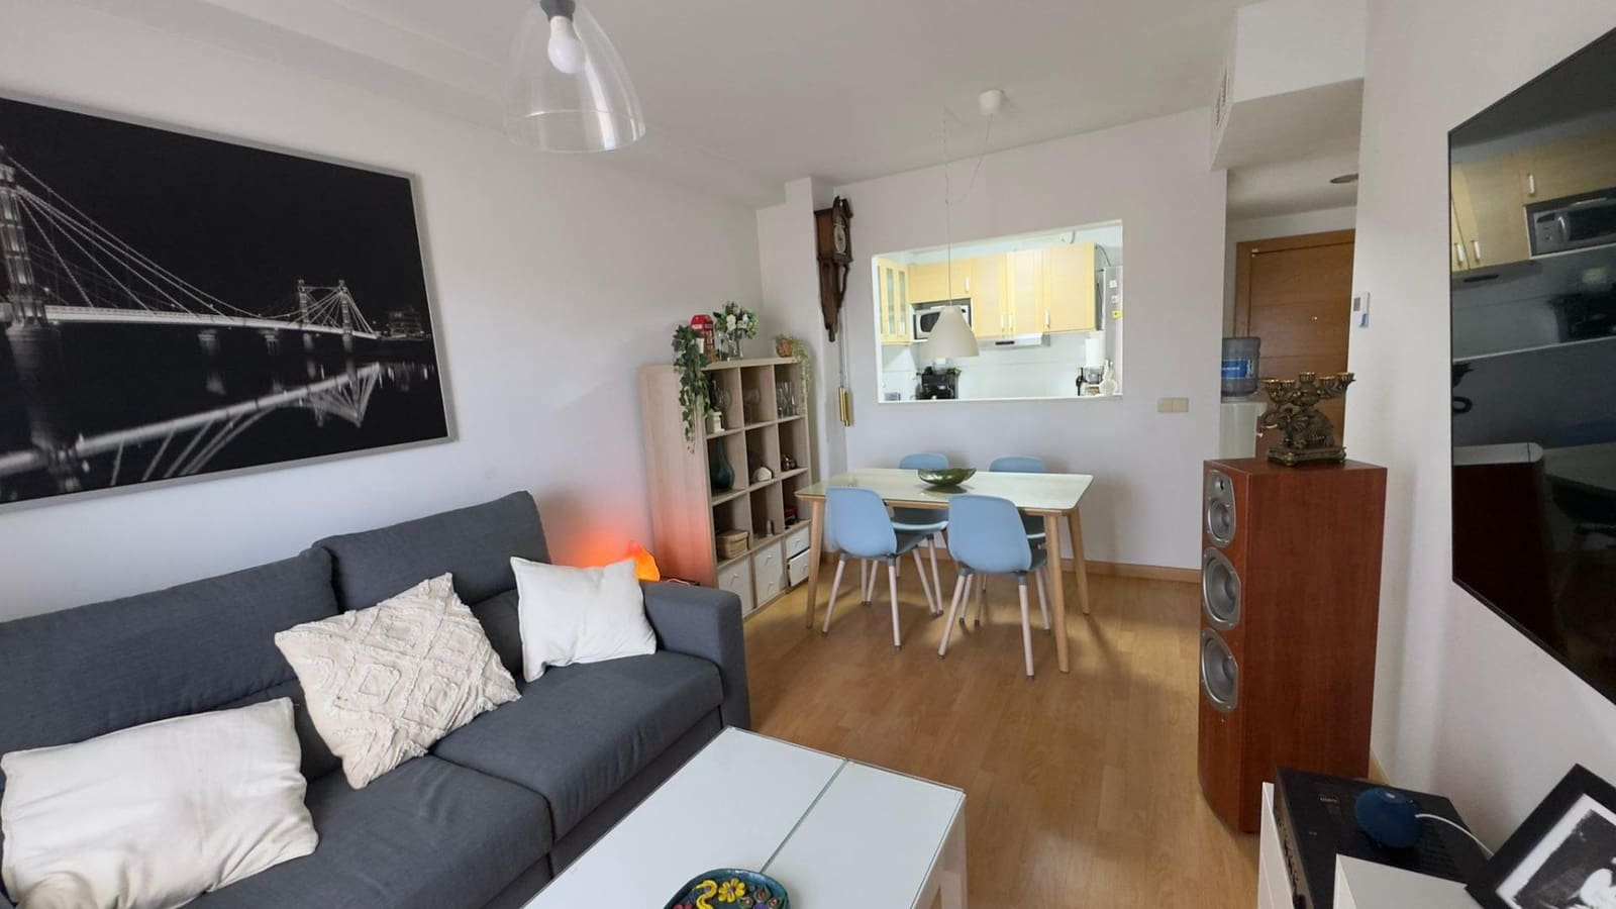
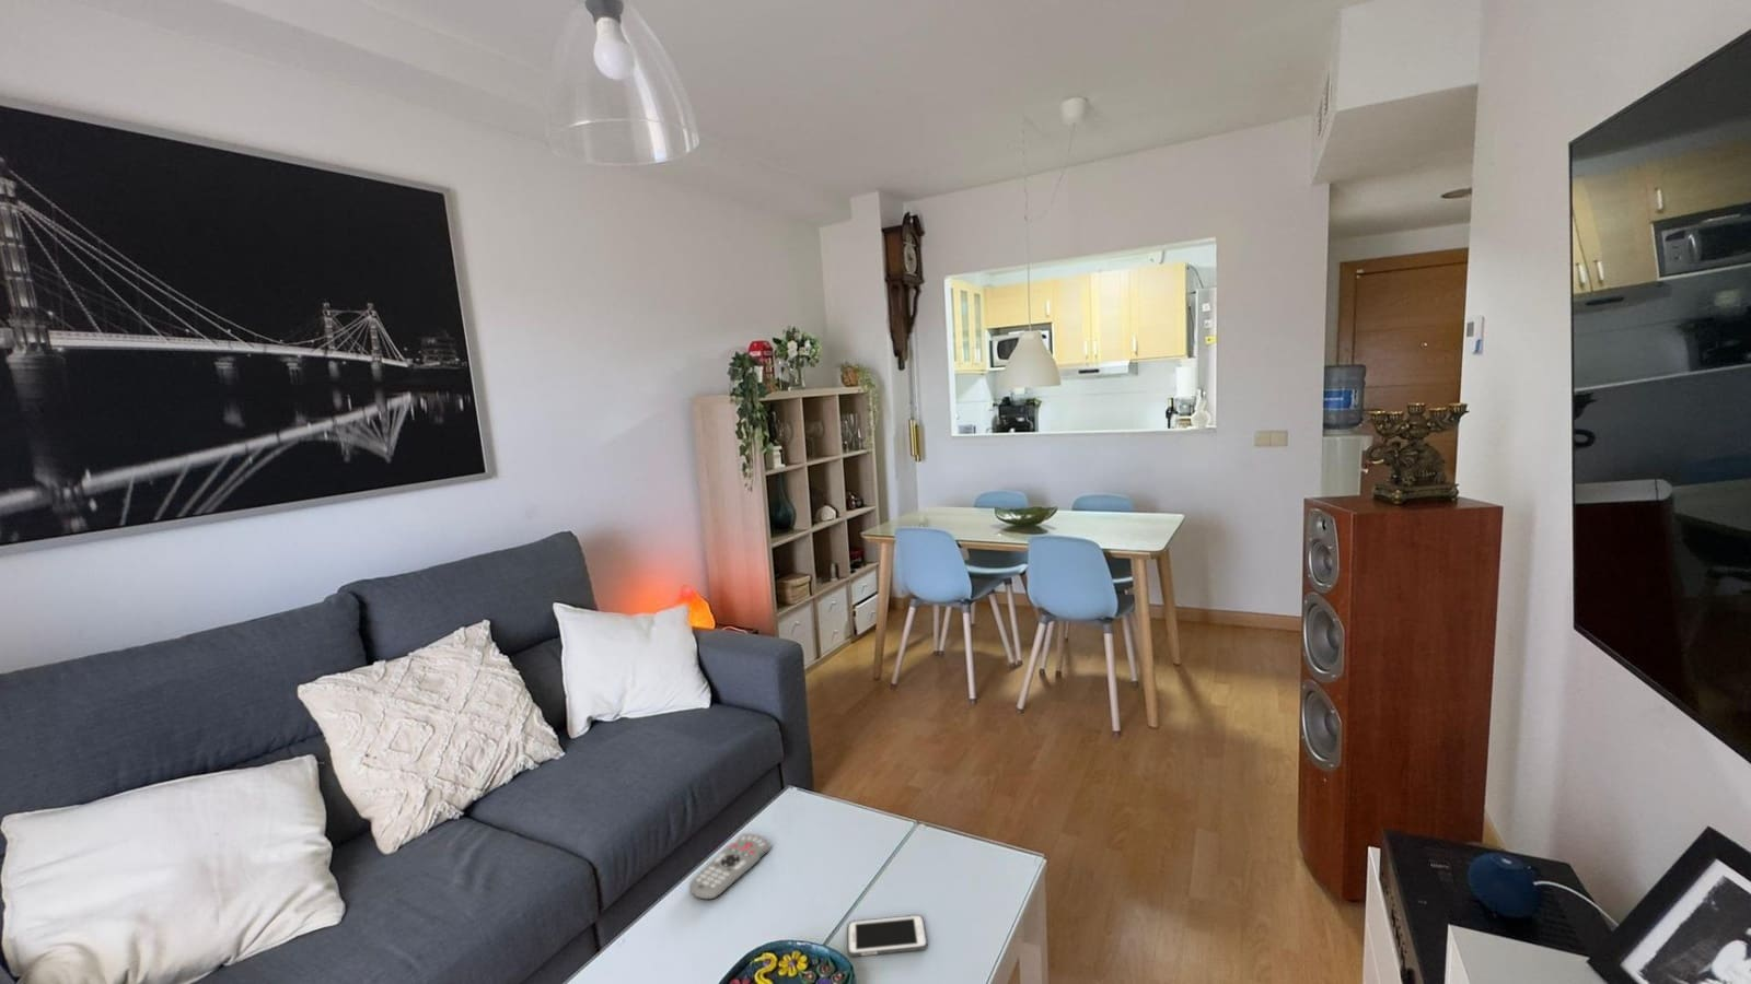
+ cell phone [847,914,928,958]
+ remote control [688,833,772,901]
